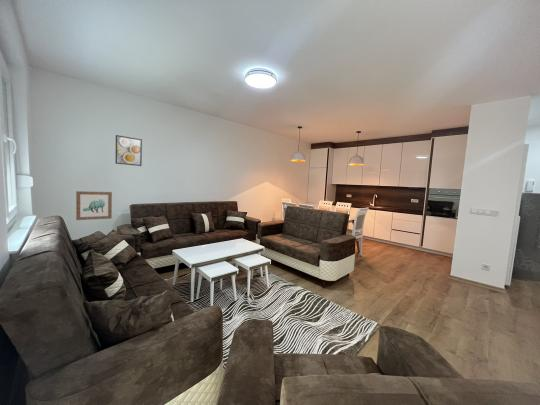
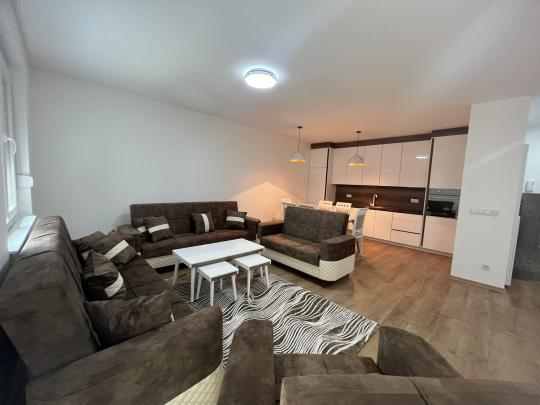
- wall art [75,190,113,221]
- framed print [114,134,143,167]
